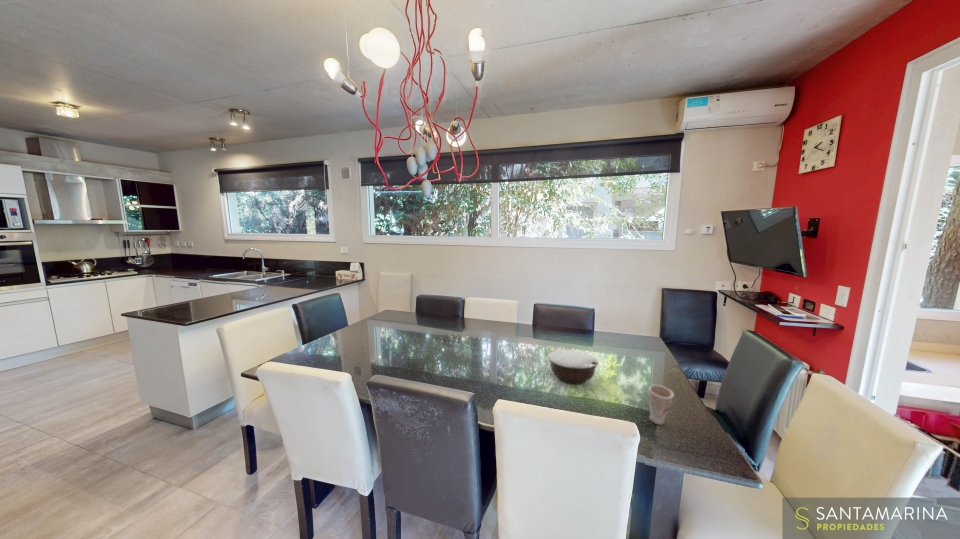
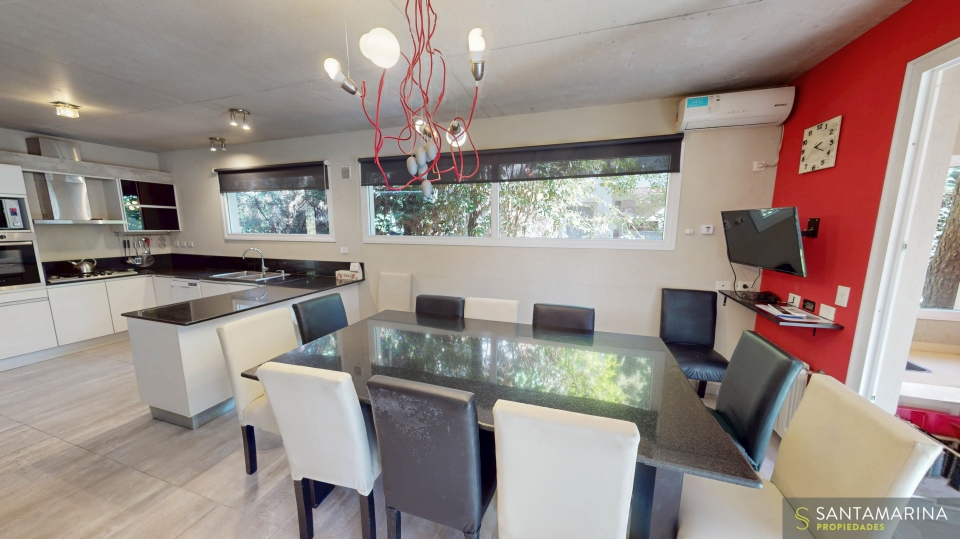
- bowl [547,348,600,385]
- cup [648,383,675,426]
